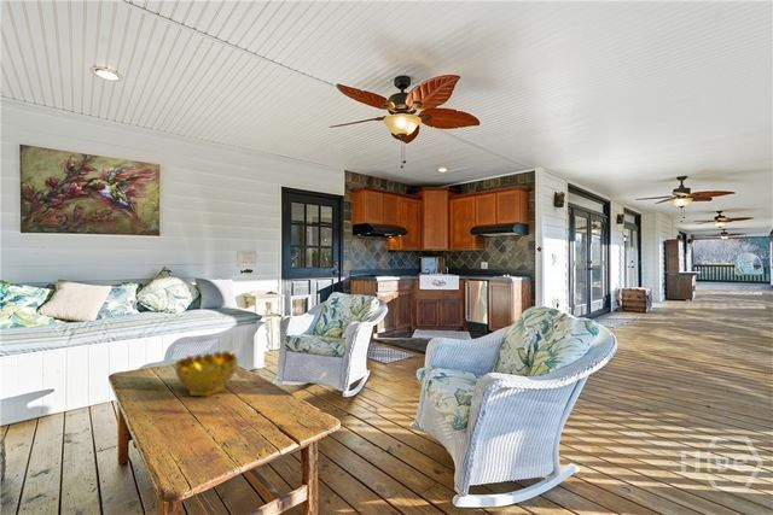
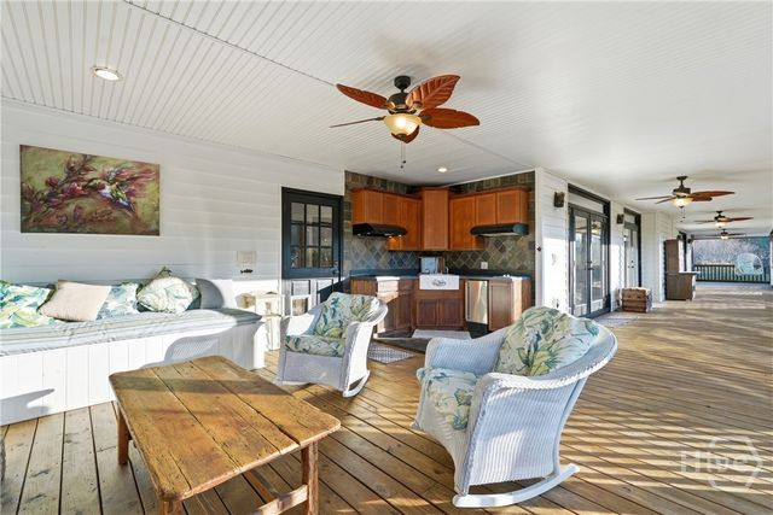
- decorative bowl [174,350,239,398]
